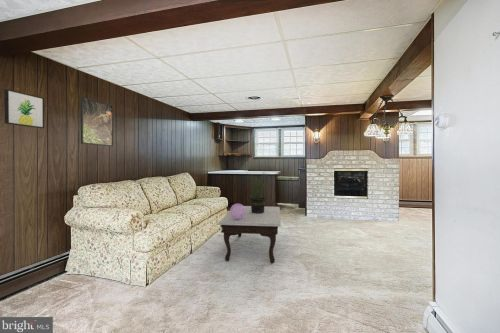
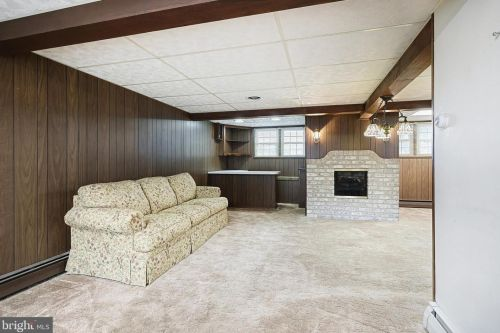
- potted plant [244,170,270,214]
- decorative sphere [229,203,246,220]
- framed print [80,96,114,147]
- wall art [4,88,45,129]
- coffee table [217,205,282,264]
